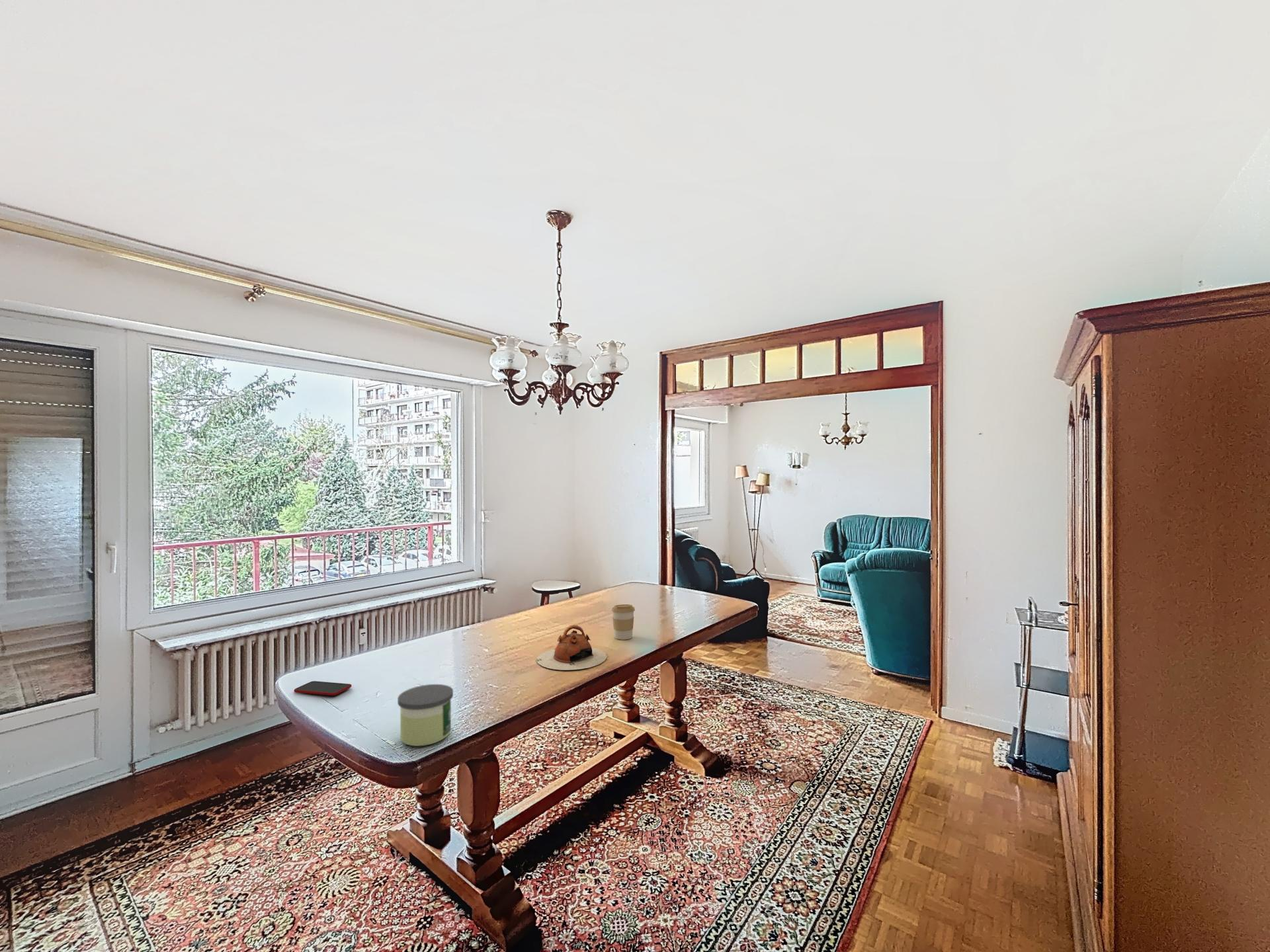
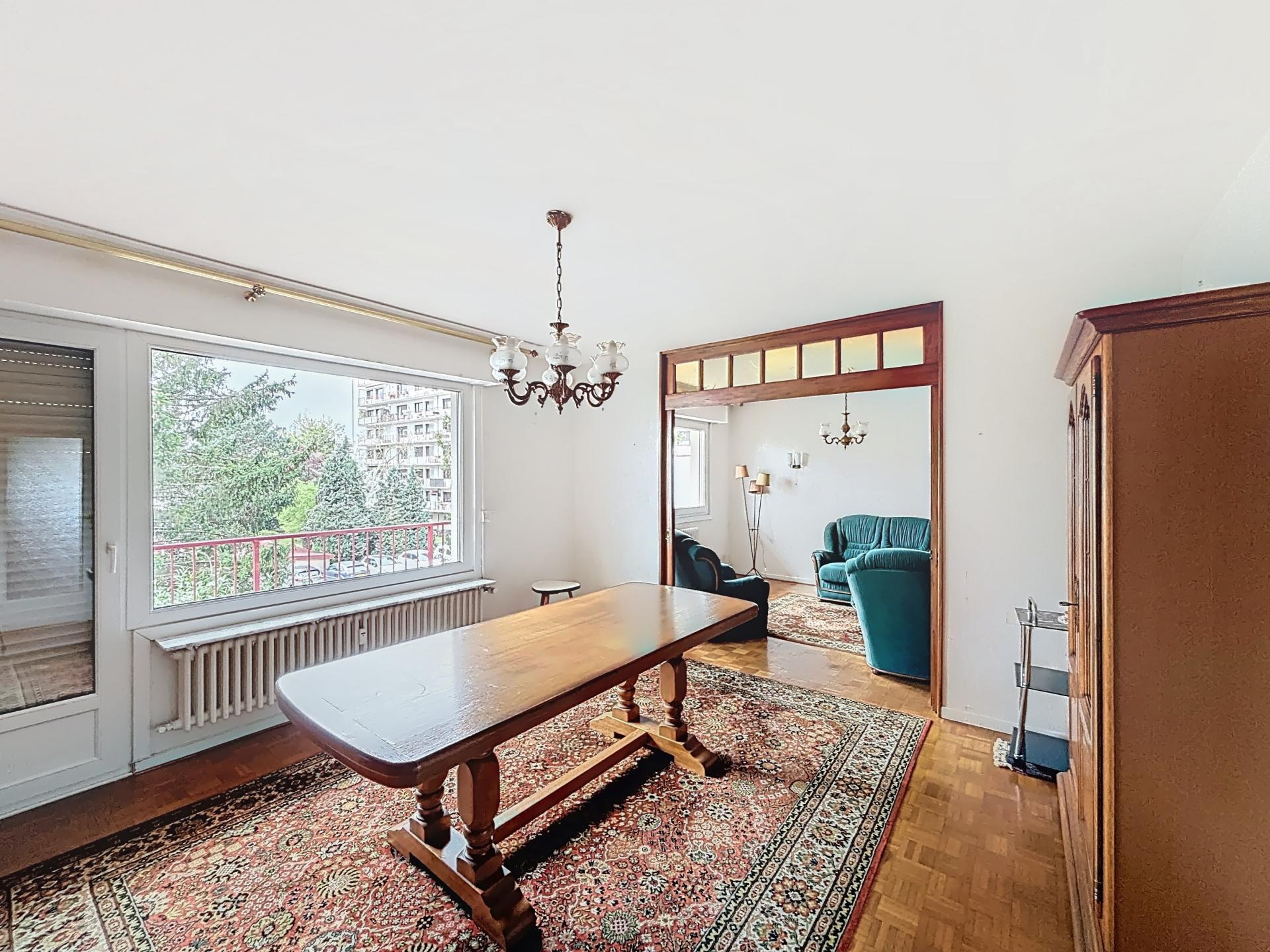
- coffee cup [611,604,636,640]
- candle [397,684,454,746]
- smartphone [293,680,352,696]
- teapot [536,624,607,671]
